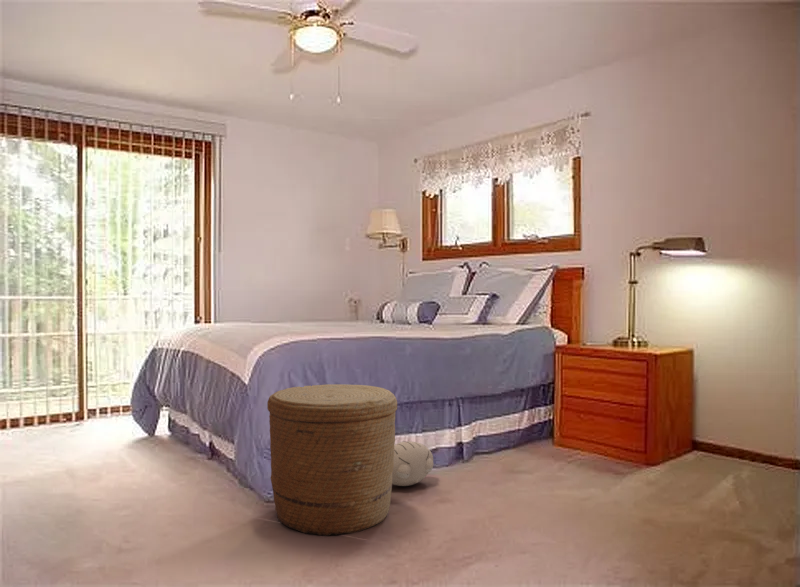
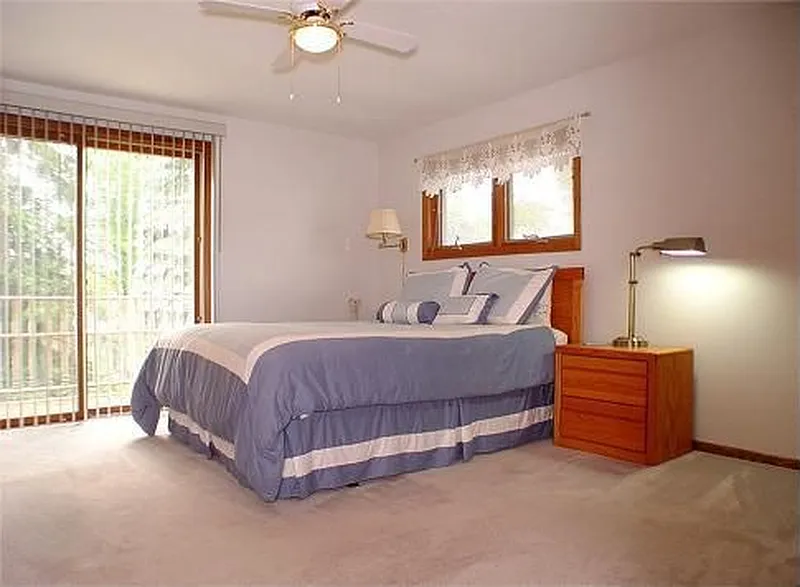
- plush toy [392,440,435,487]
- basket [266,383,398,537]
